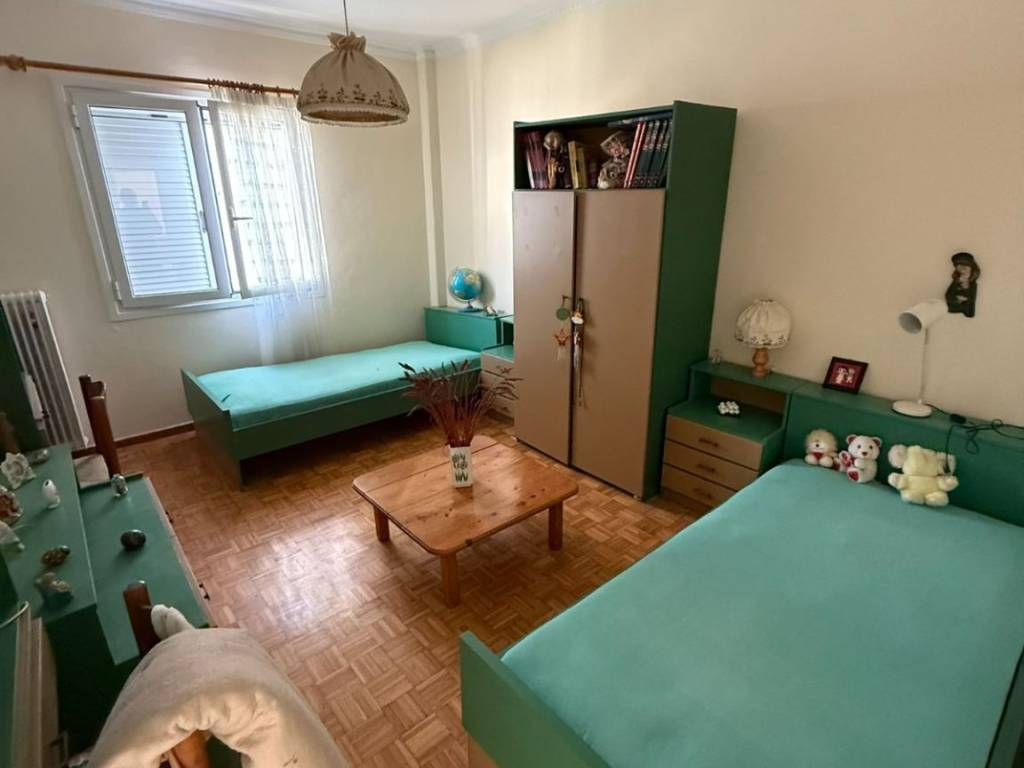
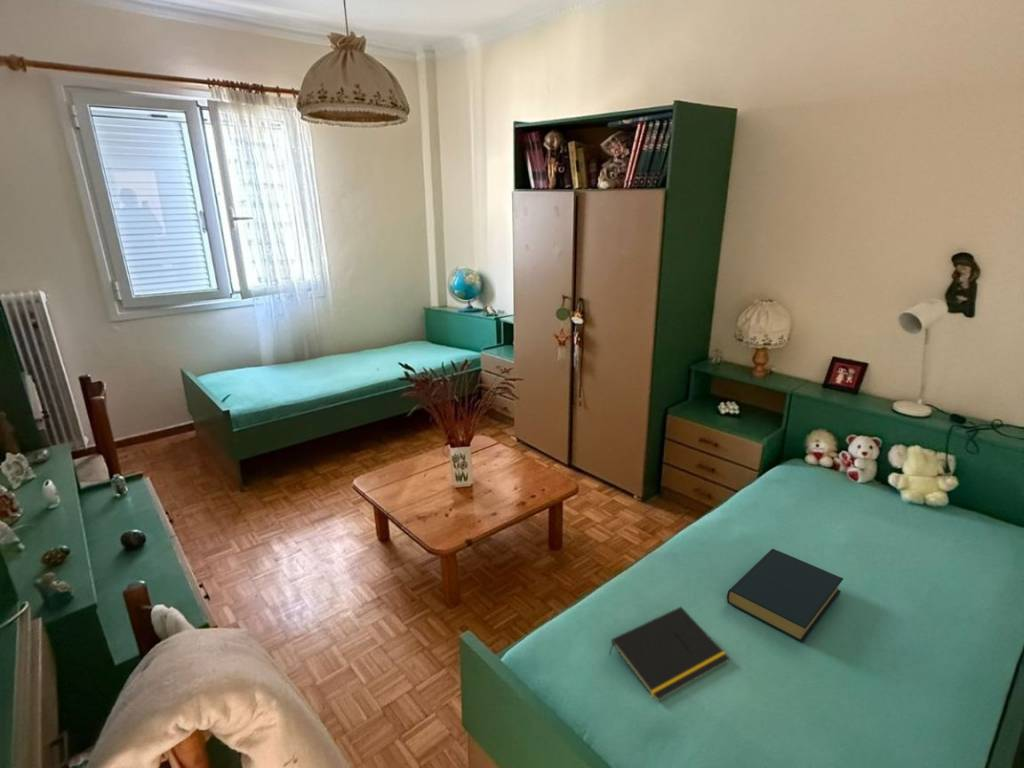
+ hardback book [726,548,844,643]
+ notepad [608,606,731,702]
